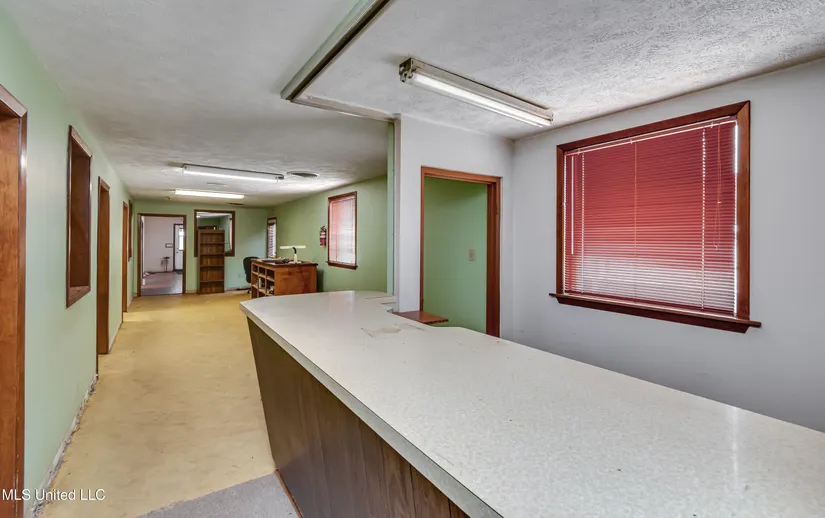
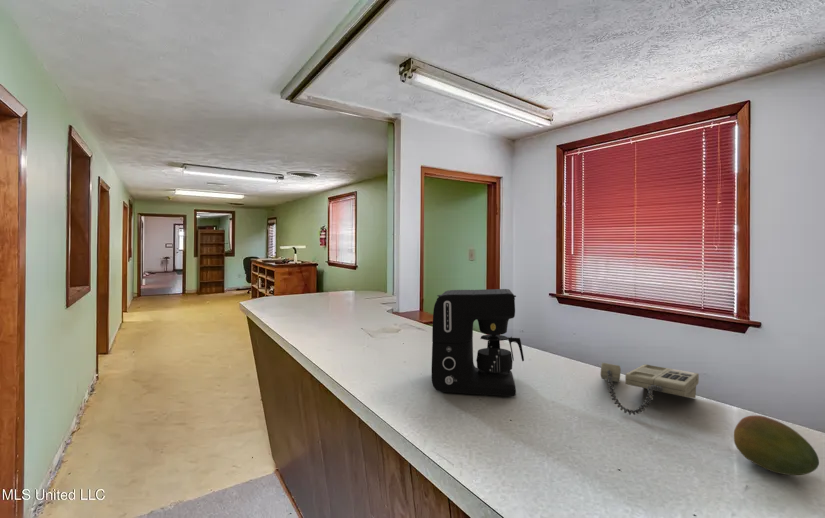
+ coffee maker [430,288,525,397]
+ telephone [599,362,700,416]
+ fruit [733,415,820,476]
